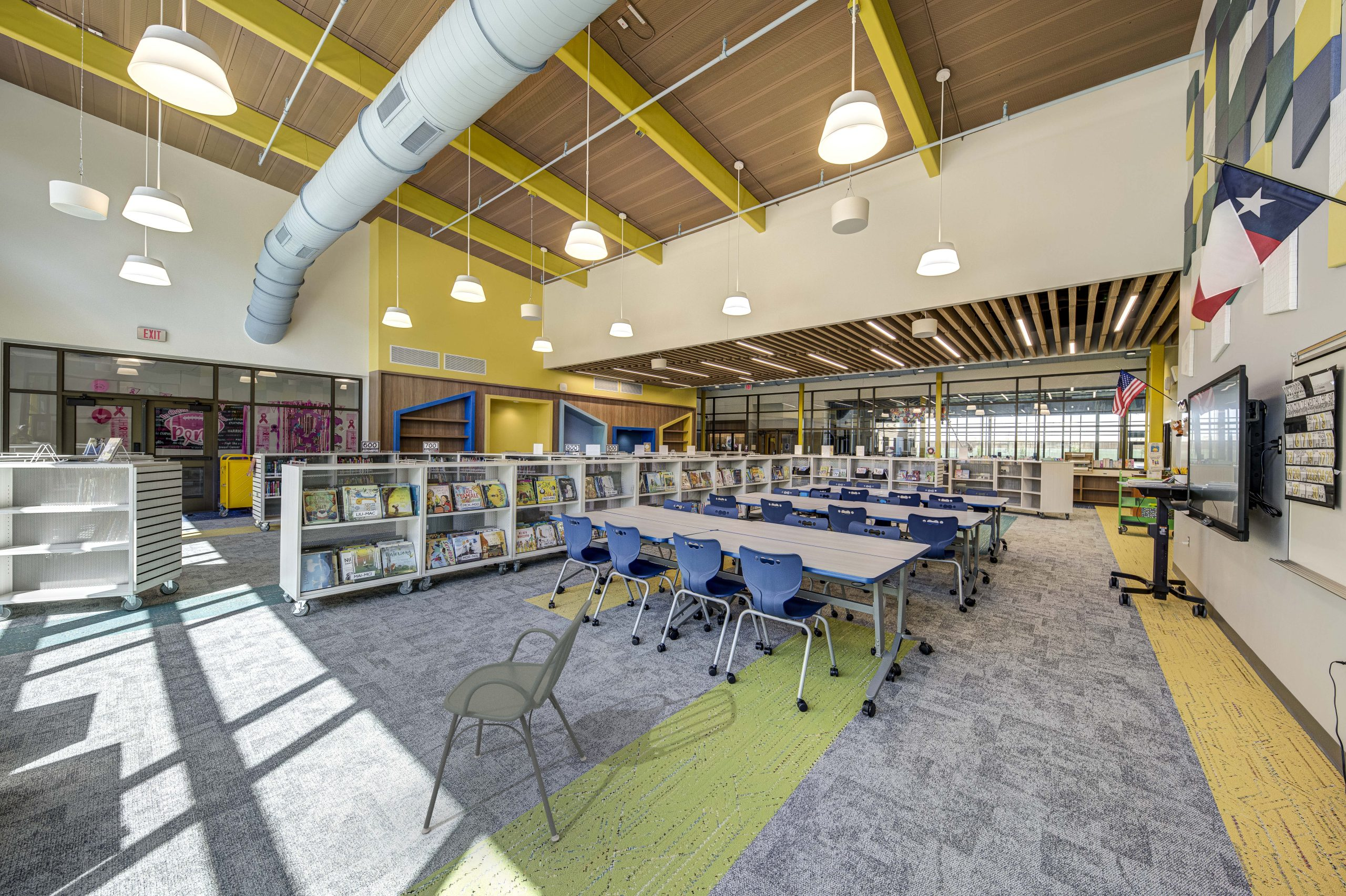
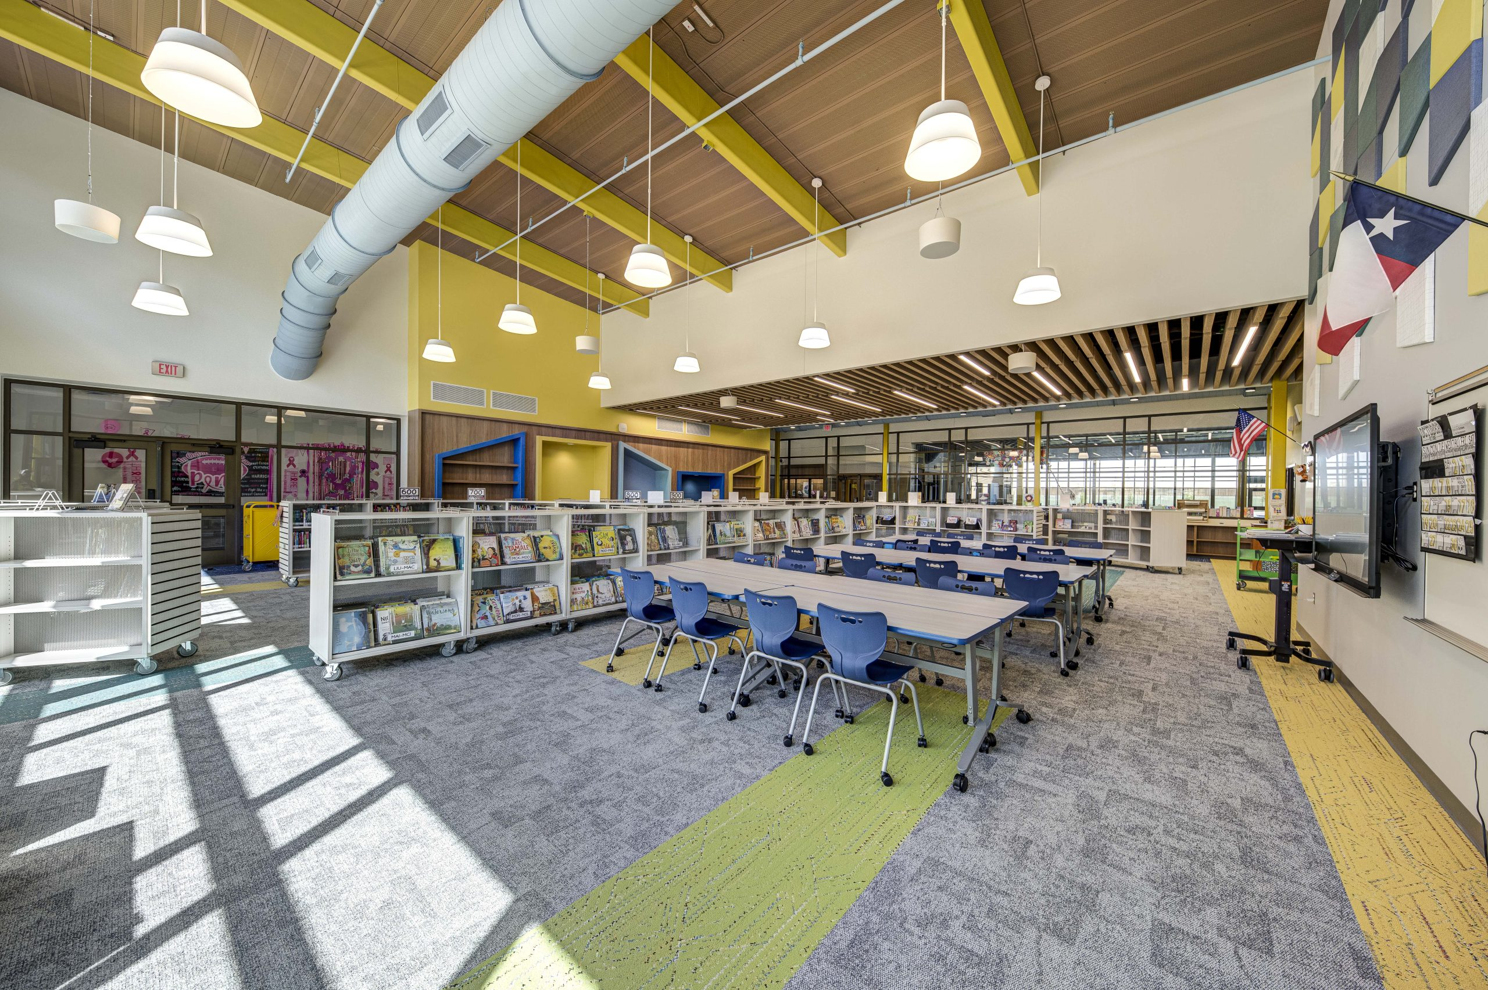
- chair [421,599,593,842]
